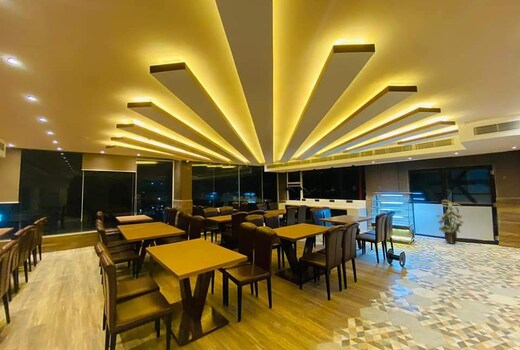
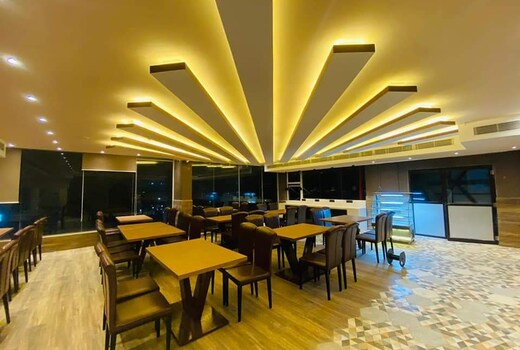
- indoor plant [436,199,465,245]
